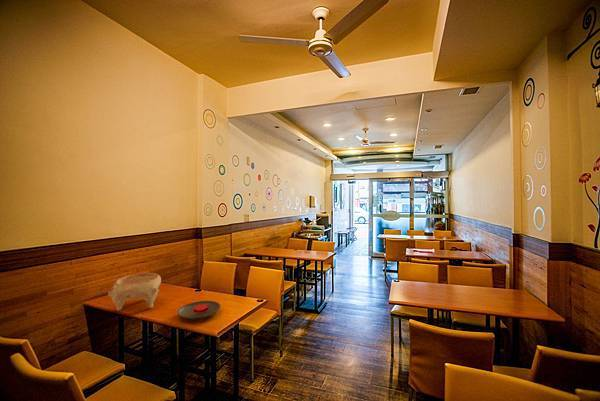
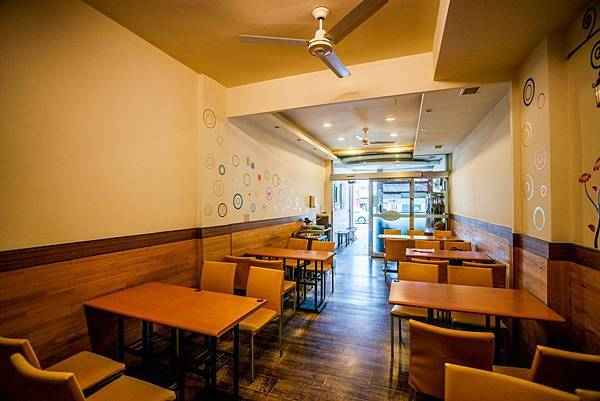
- plate [176,300,222,320]
- decorative bowl [107,272,162,312]
